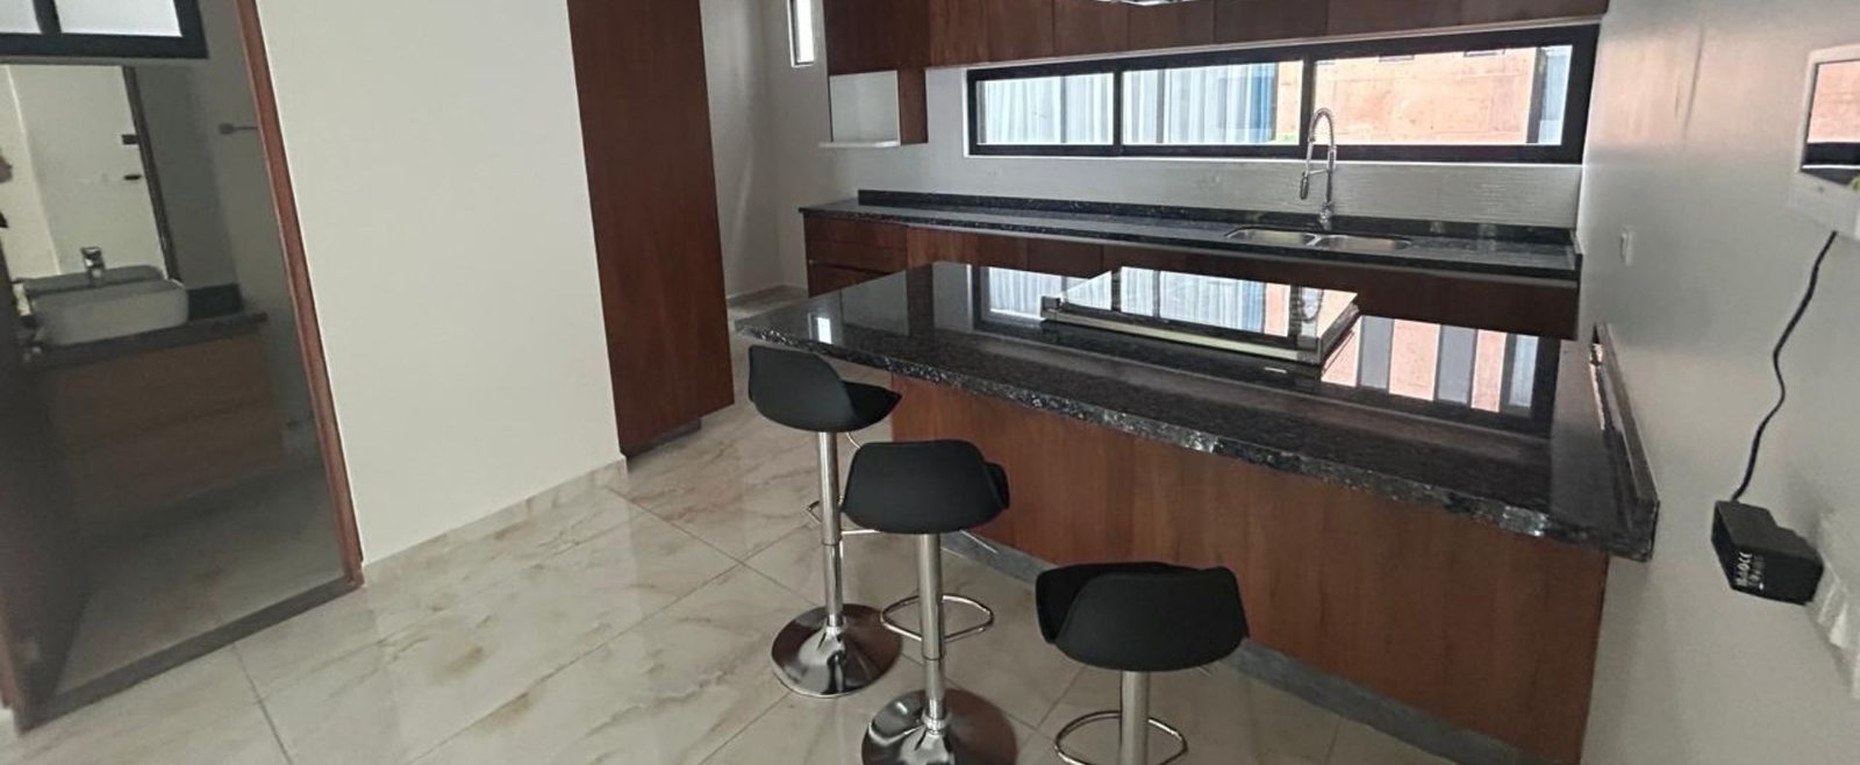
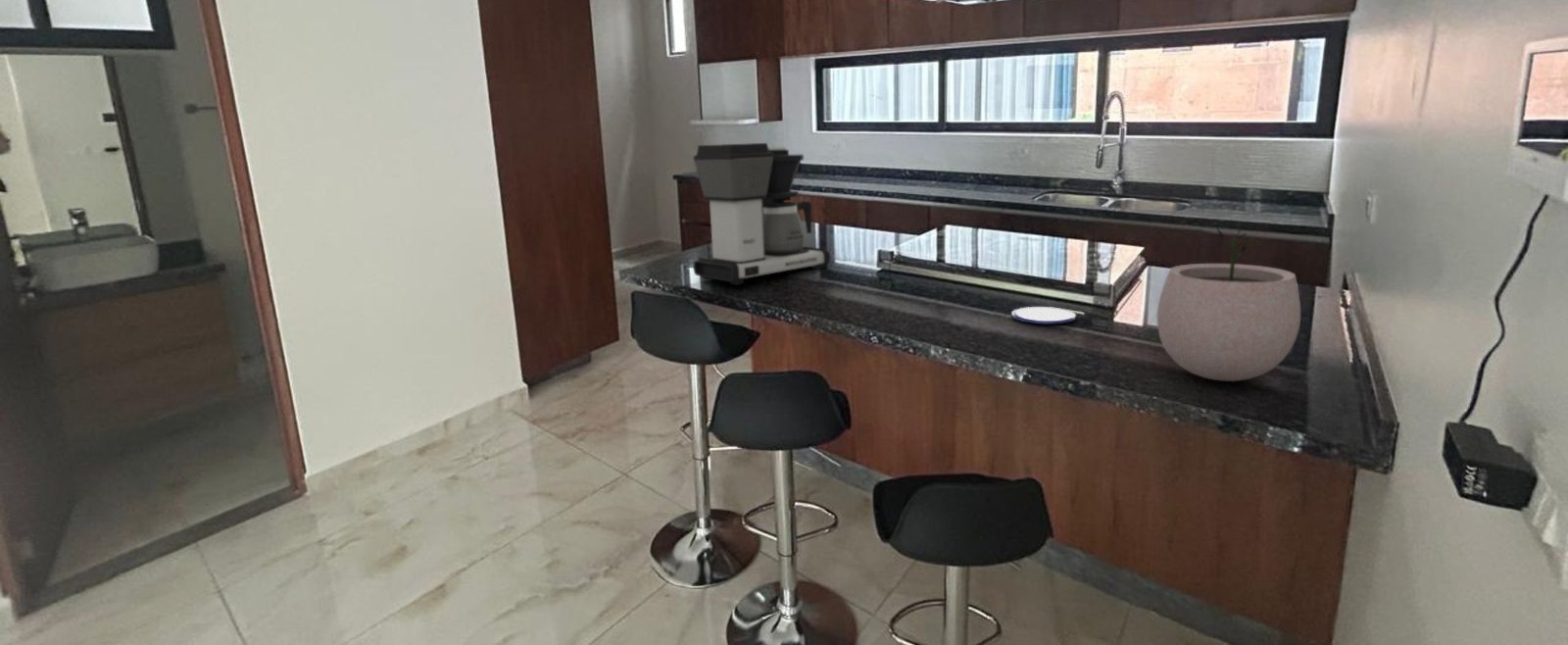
+ saucer [1010,306,1077,324]
+ plant pot [1156,223,1301,382]
+ coffee maker [692,142,831,286]
